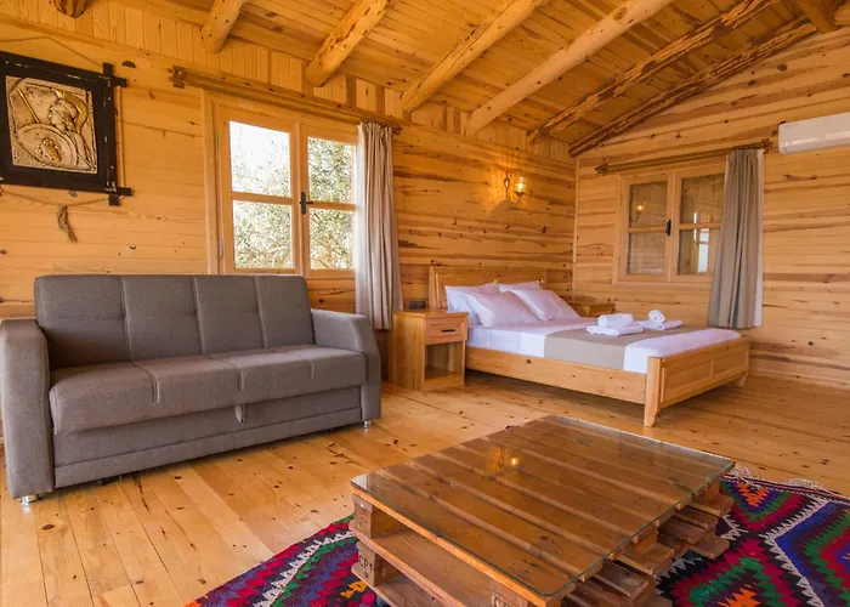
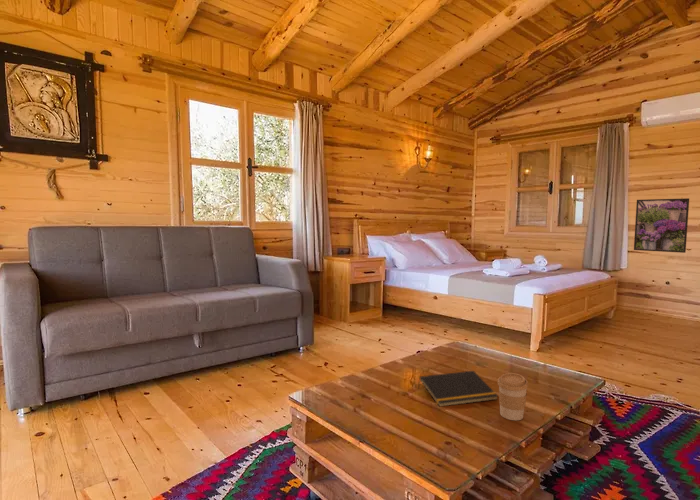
+ coffee cup [496,372,529,421]
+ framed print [633,197,690,254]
+ notepad [417,370,499,407]
